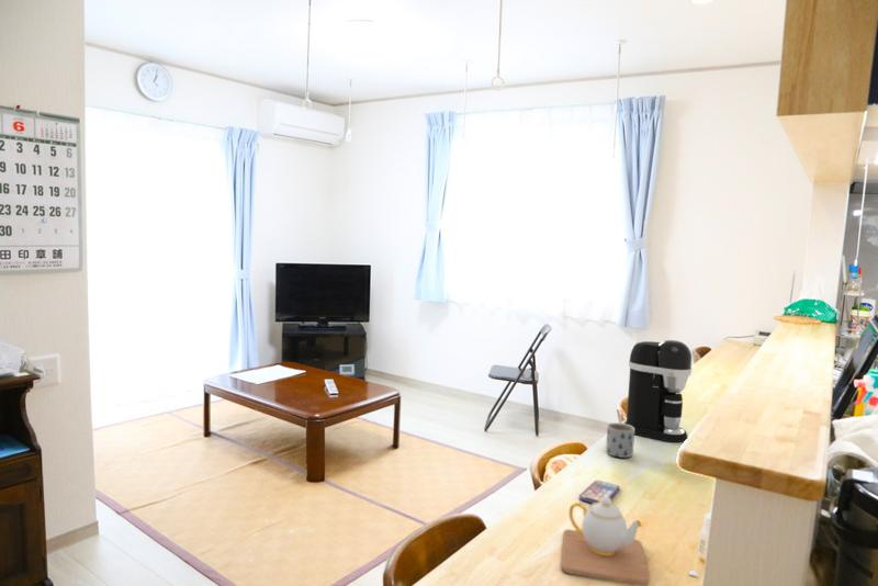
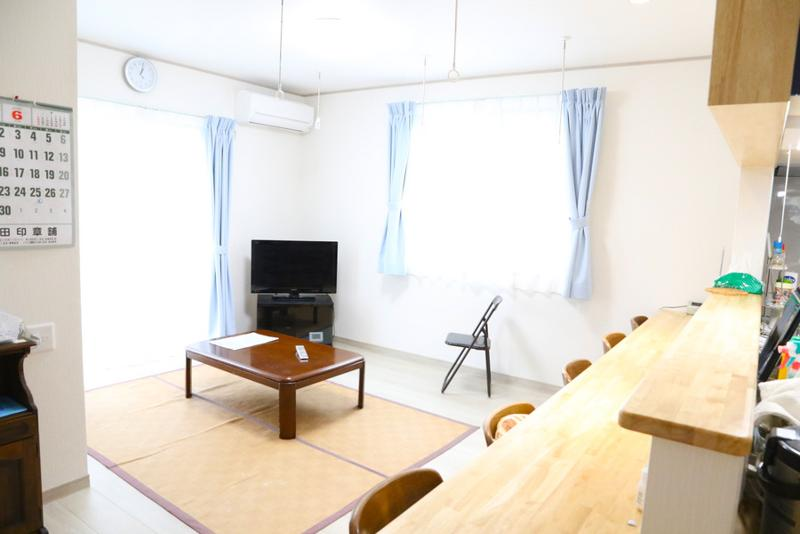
- mug [605,421,635,459]
- coffee maker [623,339,693,443]
- smartphone [578,480,621,504]
- teapot [561,497,651,586]
